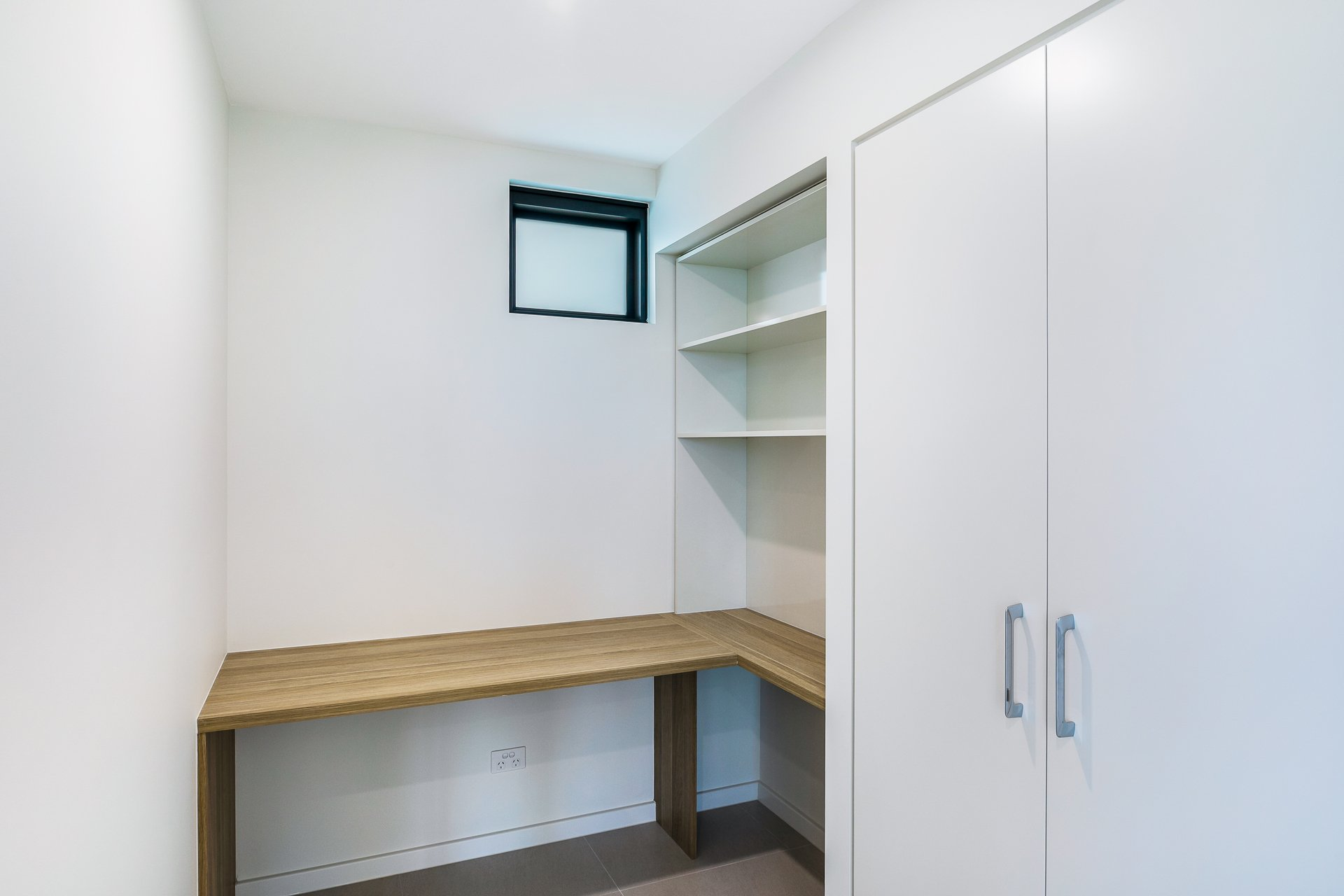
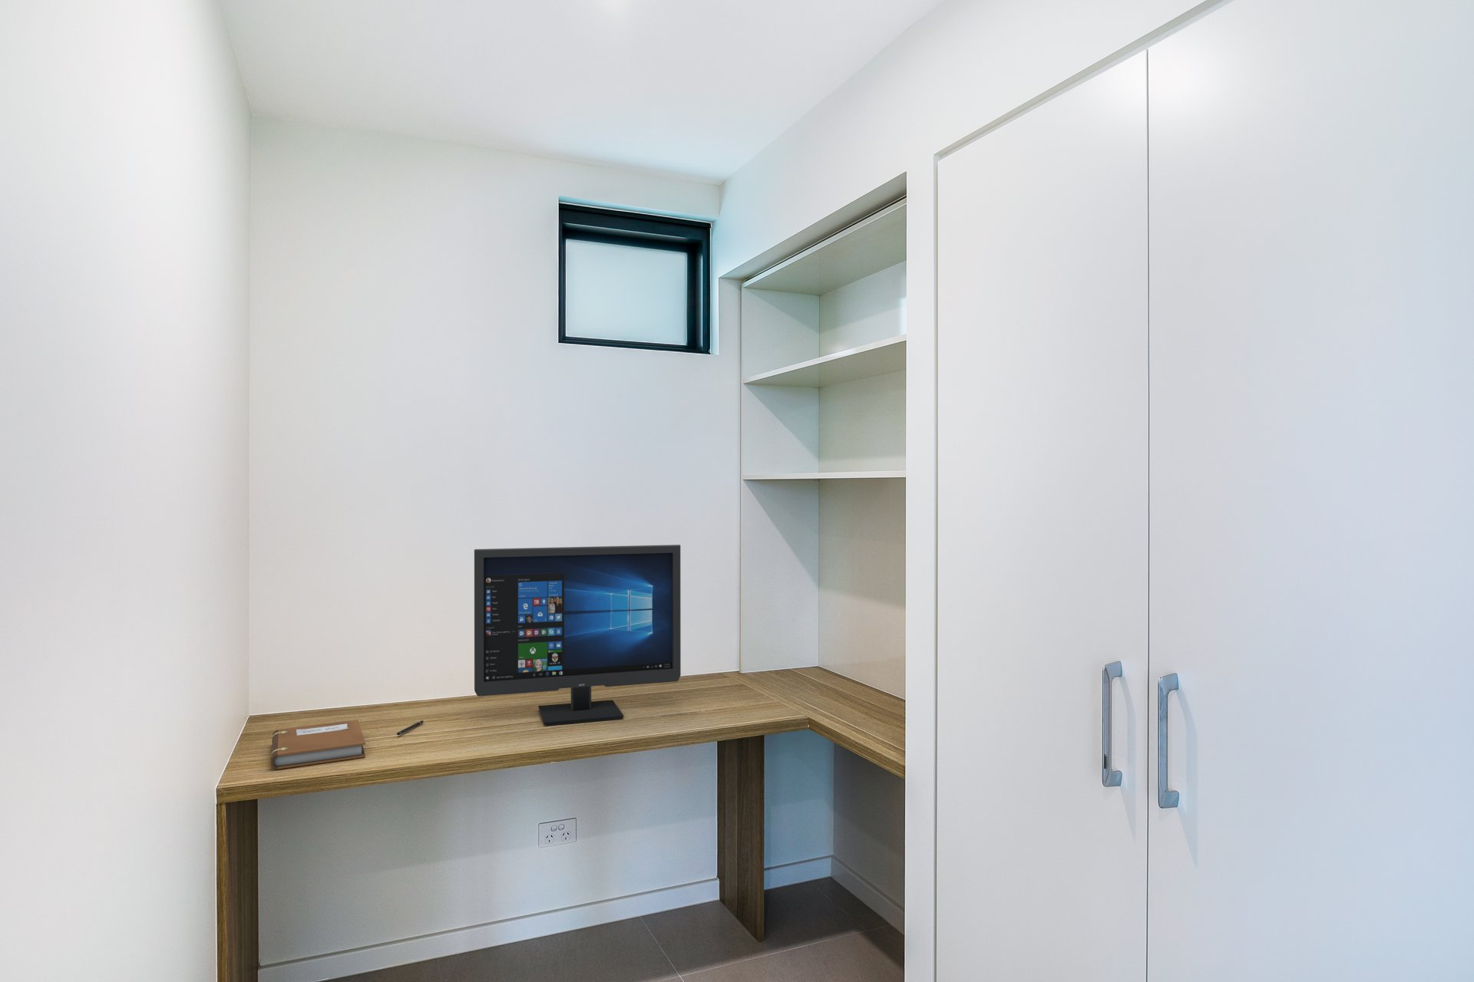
+ notebook [270,719,366,769]
+ pen [396,720,424,735]
+ computer monitor [474,544,682,727]
